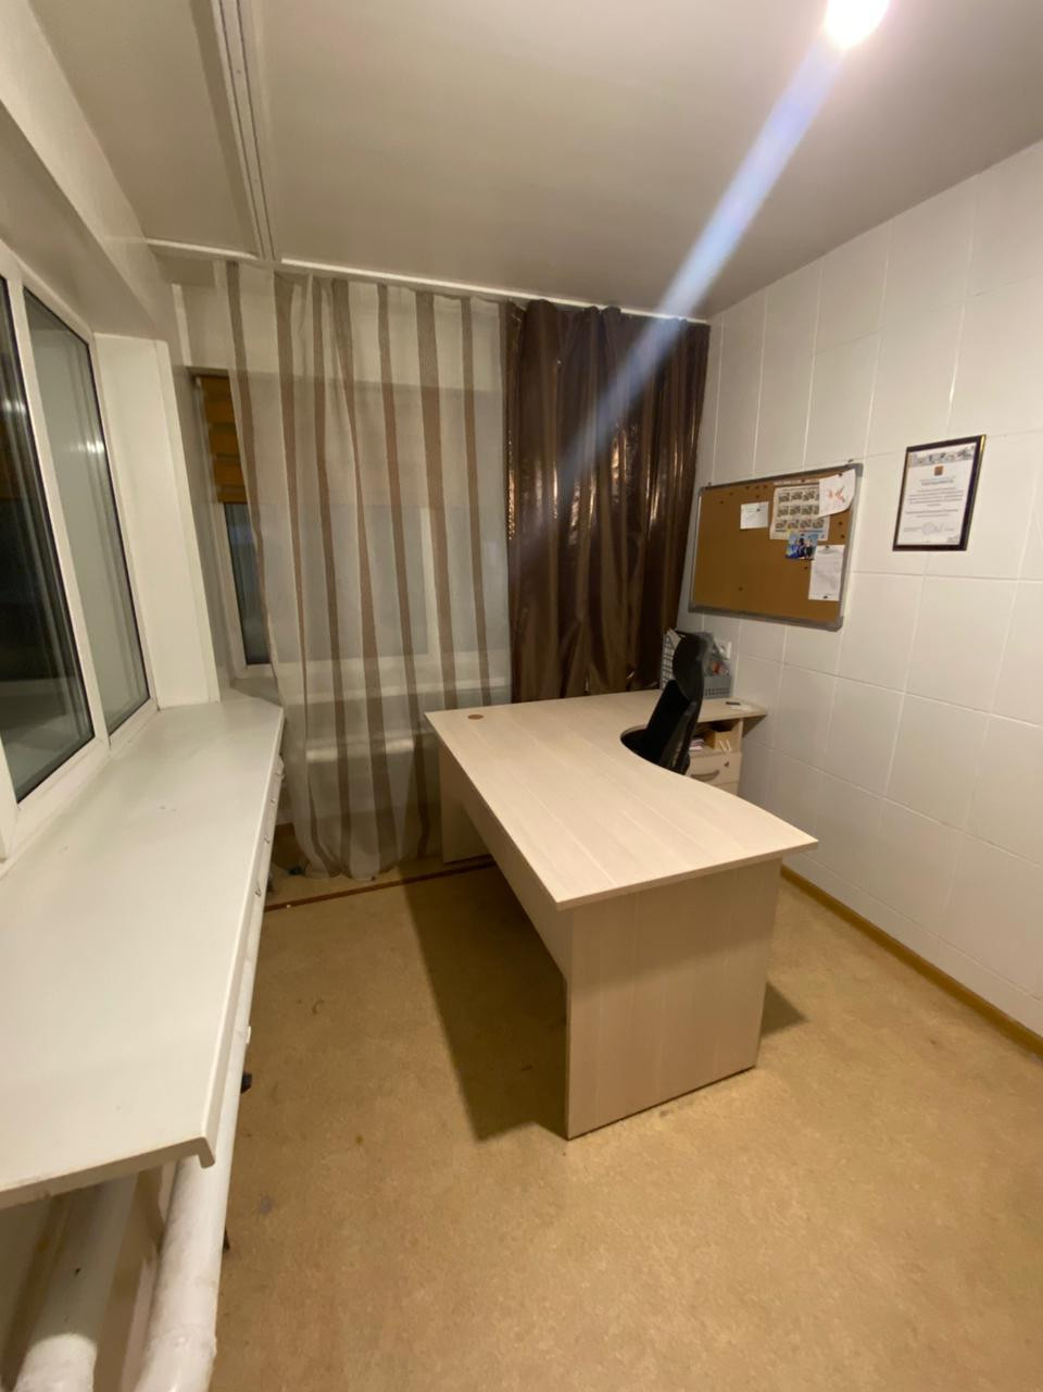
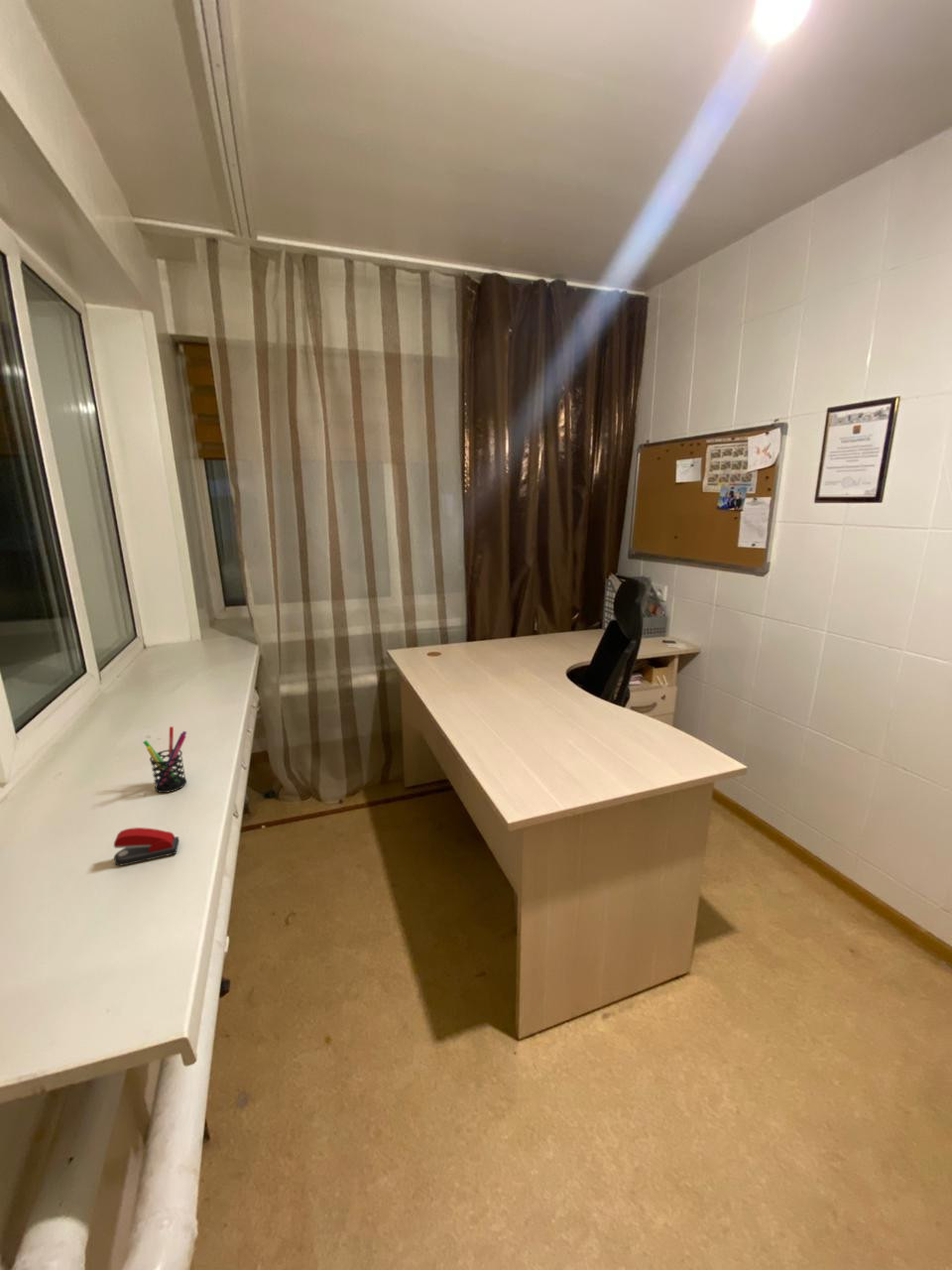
+ pen holder [142,725,187,794]
+ stapler [113,826,180,866]
